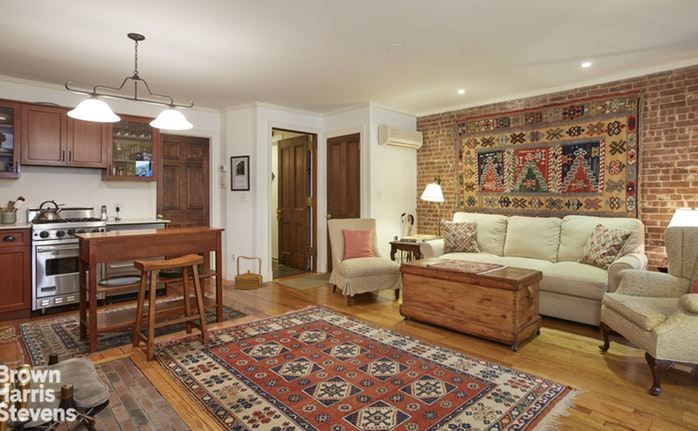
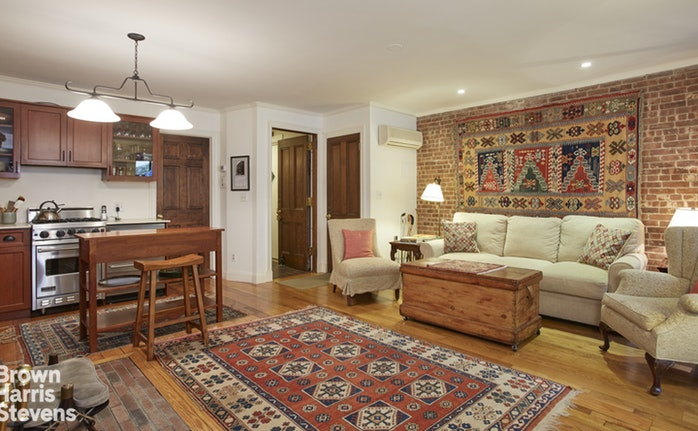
- woven basket [233,255,264,290]
